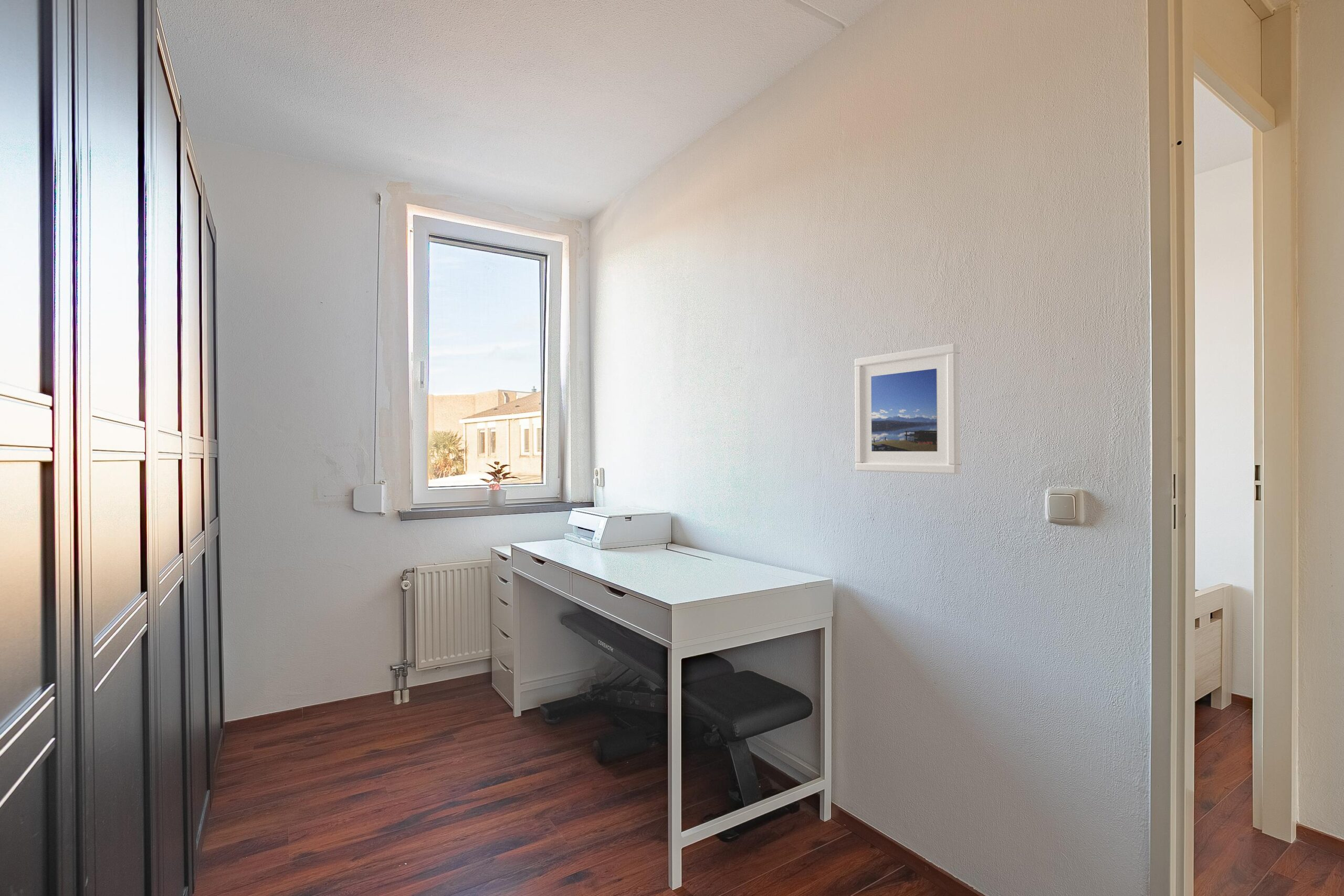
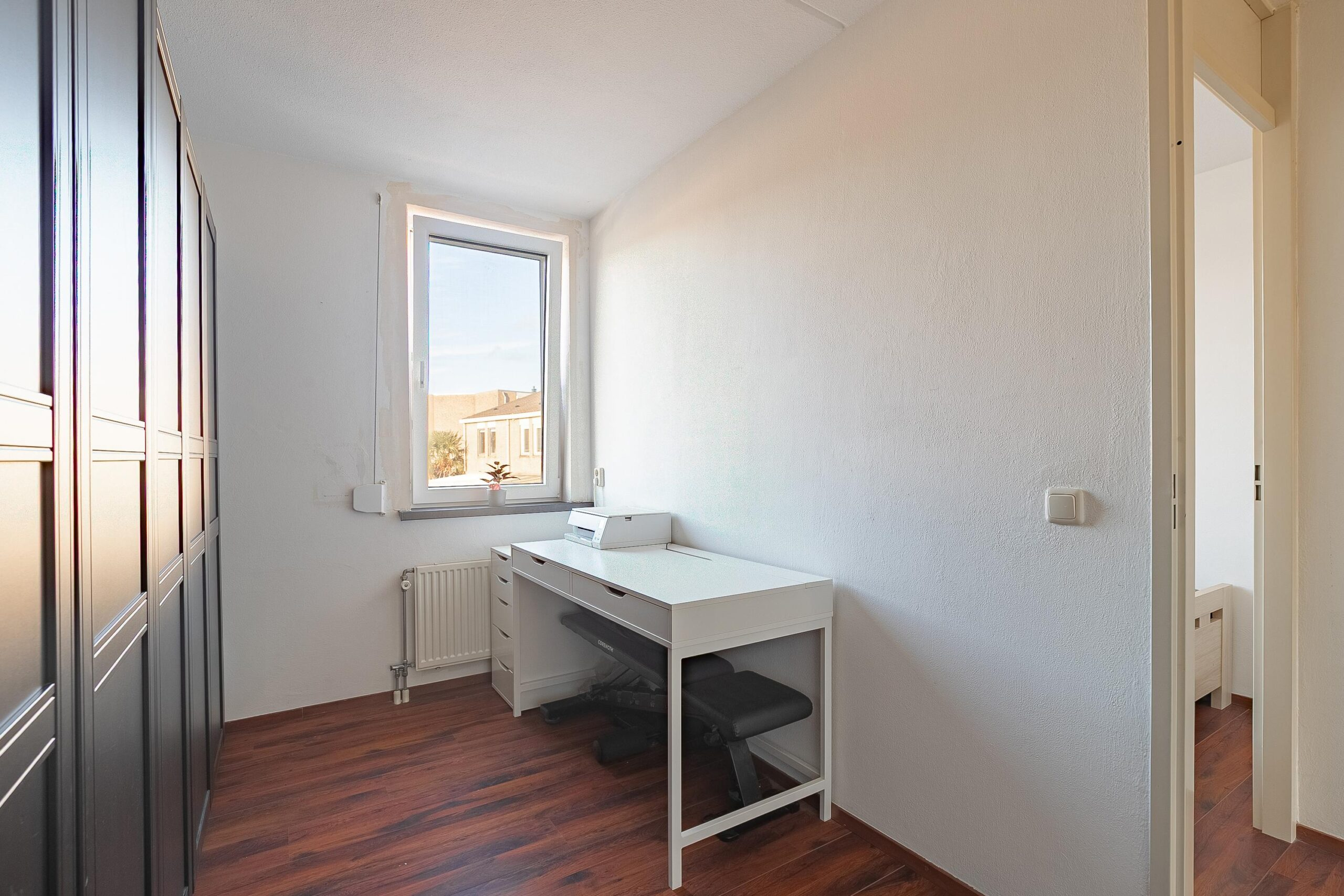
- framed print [854,343,961,475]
